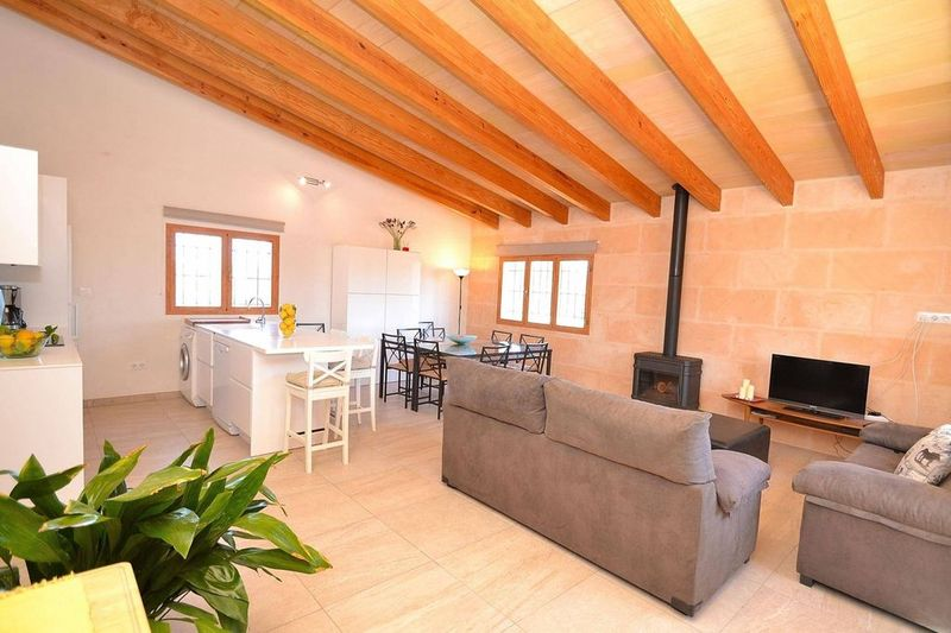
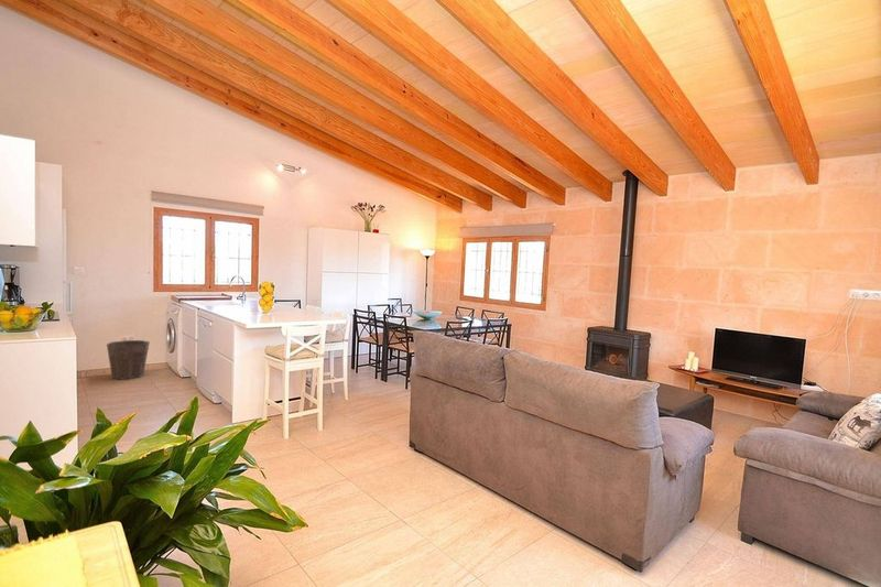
+ waste bin [106,339,151,380]
